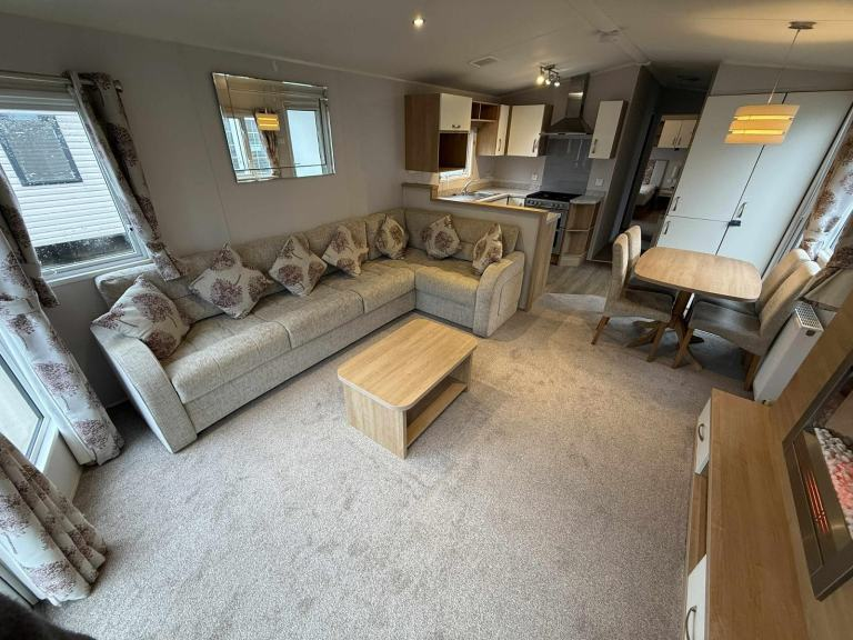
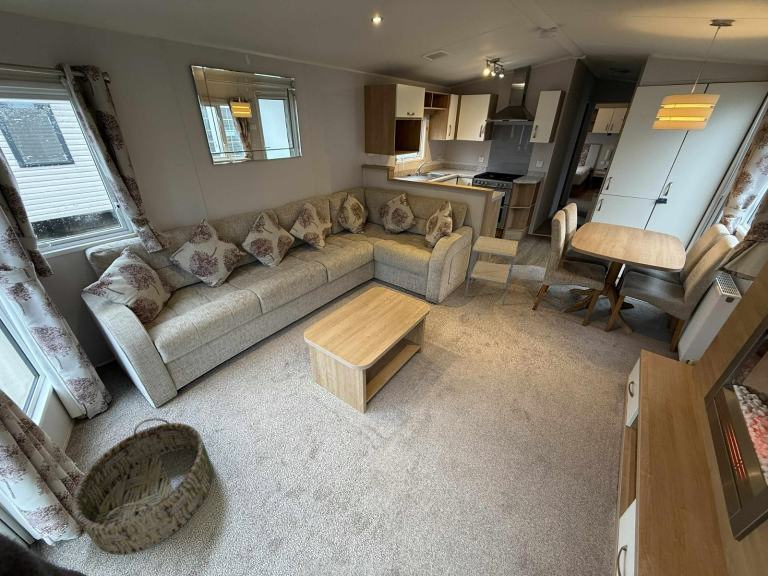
+ basket [70,417,214,556]
+ side table [464,235,519,306]
